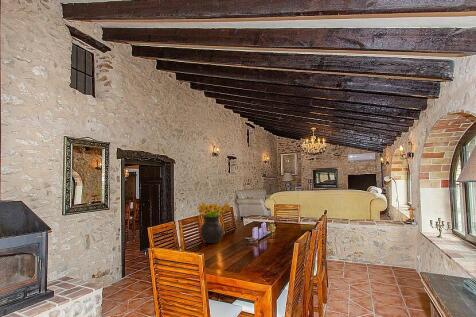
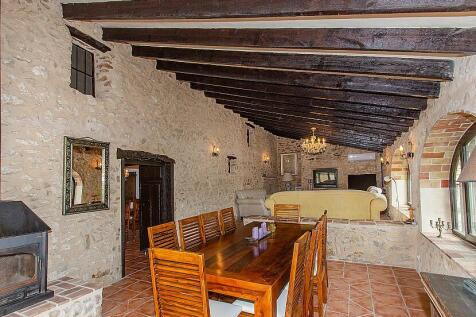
- flower arrangement [196,201,231,244]
